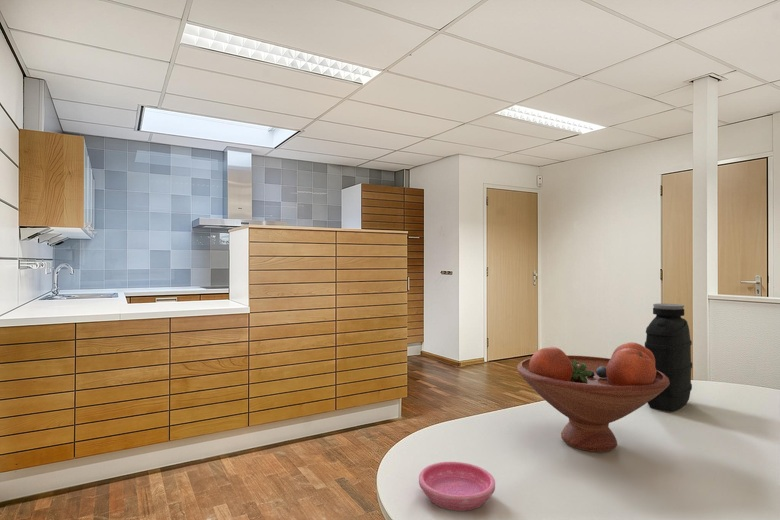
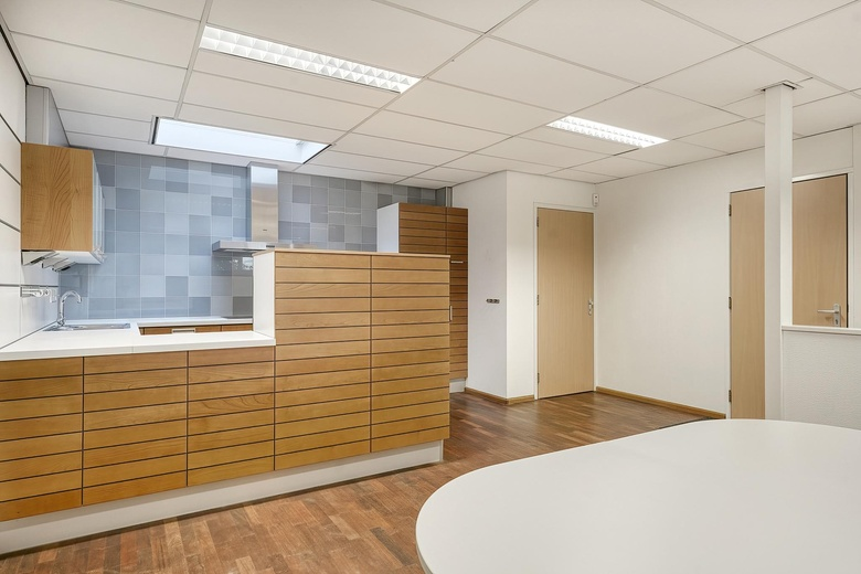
- water jug [644,303,693,413]
- fruit bowl [516,341,670,453]
- saucer [418,461,496,512]
